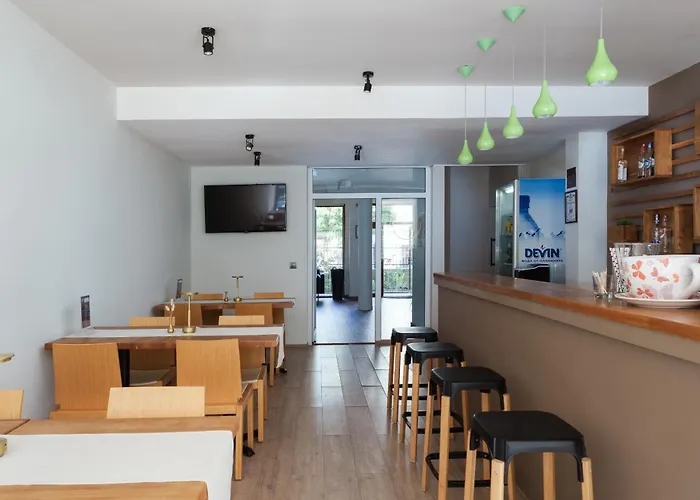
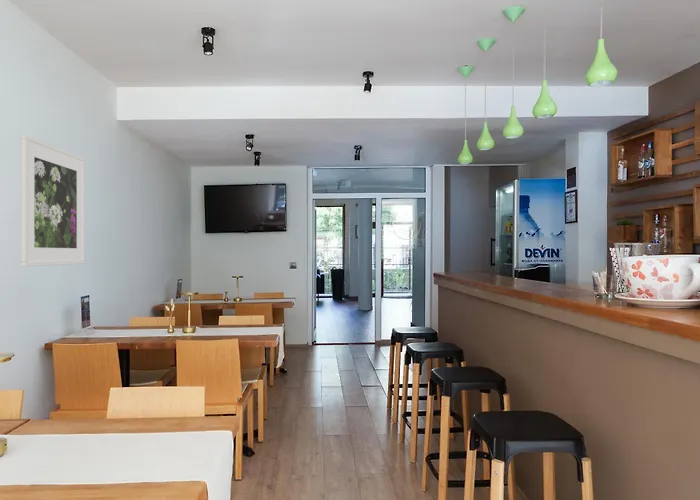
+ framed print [20,133,86,267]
